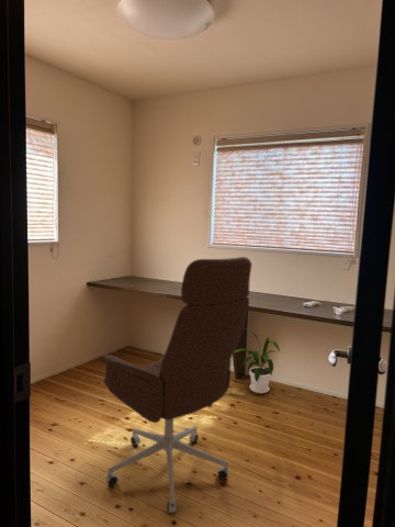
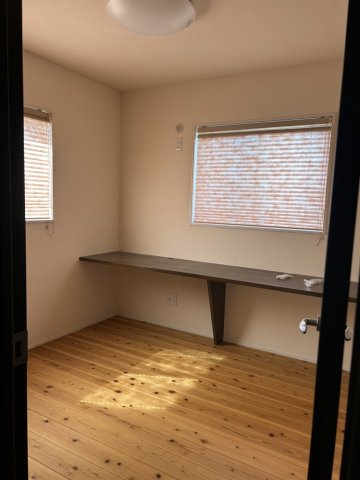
- house plant [234,327,281,394]
- office chair [102,256,252,515]
